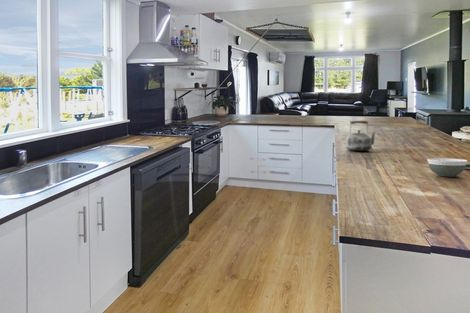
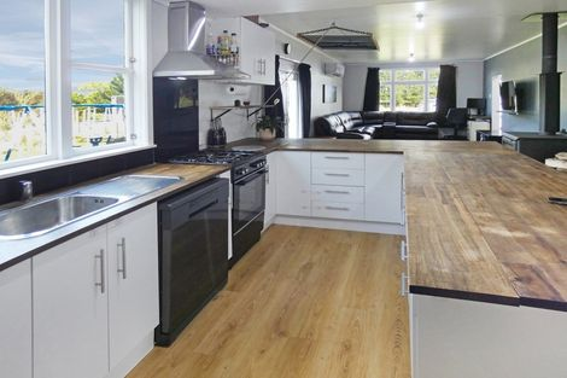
- kettle [345,120,378,152]
- bowl [426,157,469,178]
